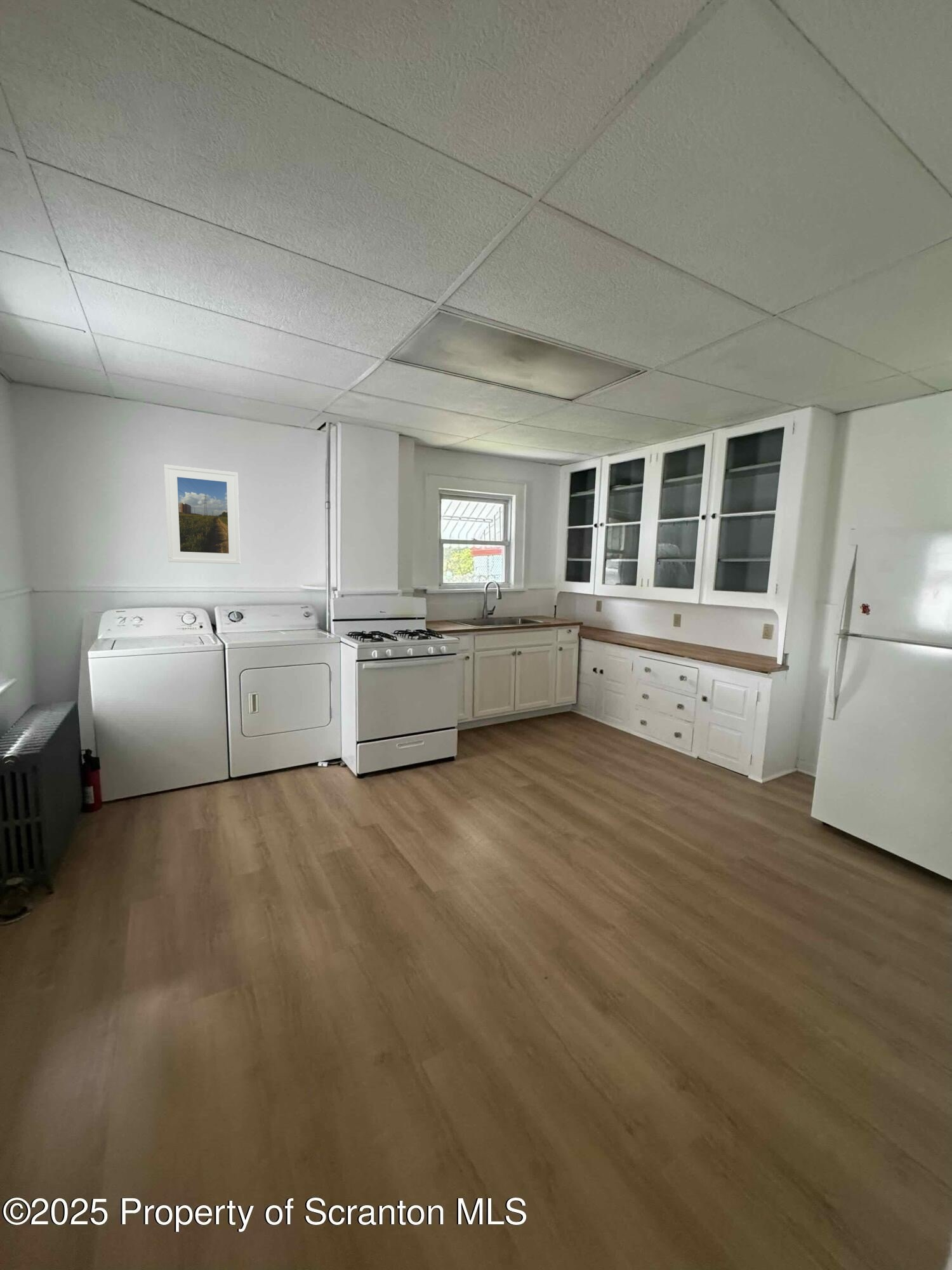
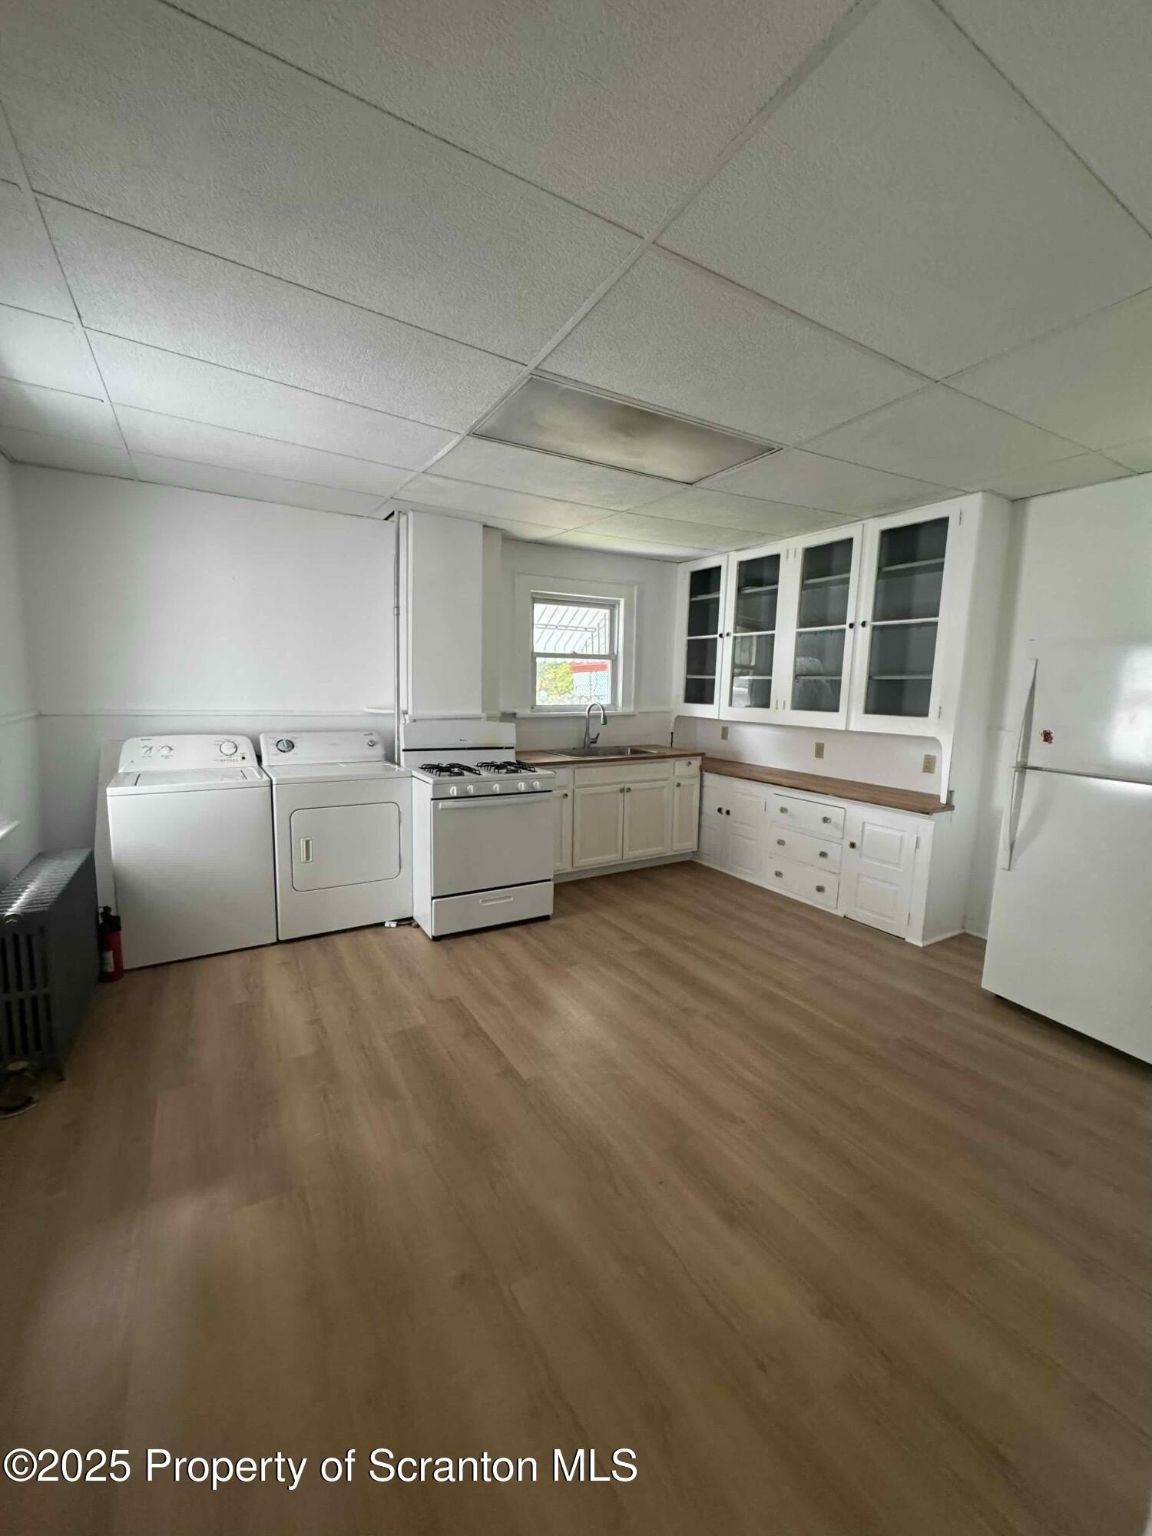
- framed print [163,464,241,565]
